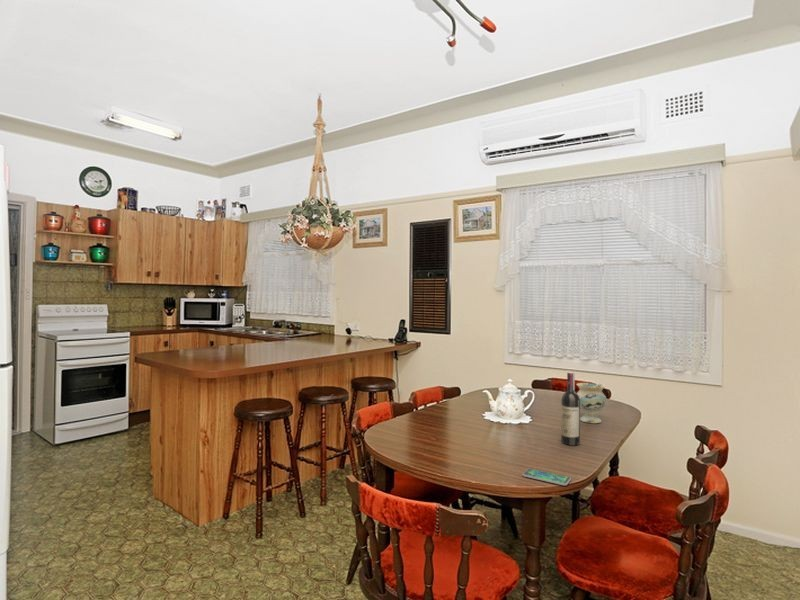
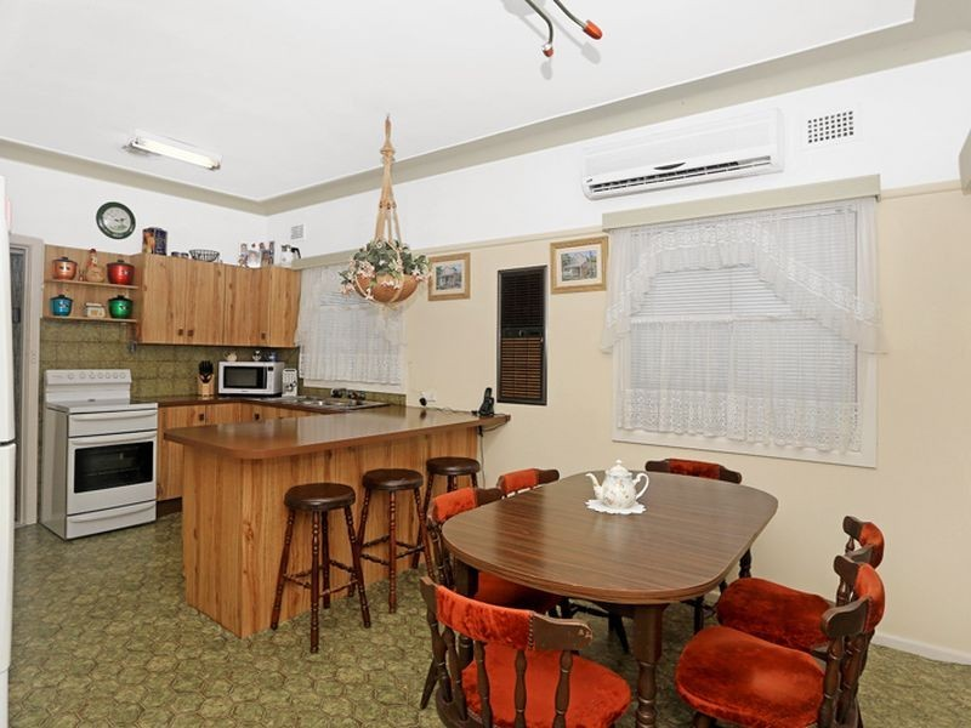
- vase [576,382,607,424]
- wine bottle [560,371,581,446]
- smartphone [522,468,572,487]
